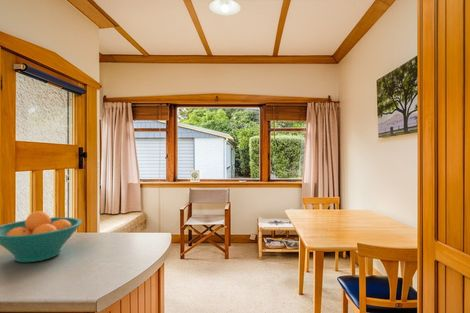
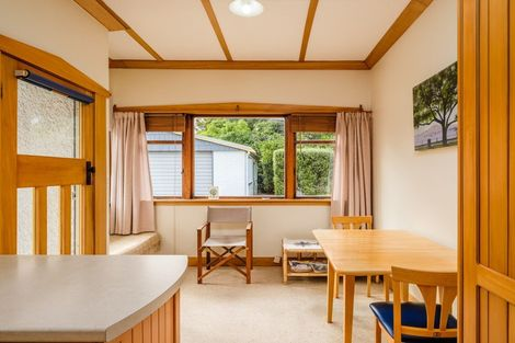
- fruit bowl [0,210,83,263]
